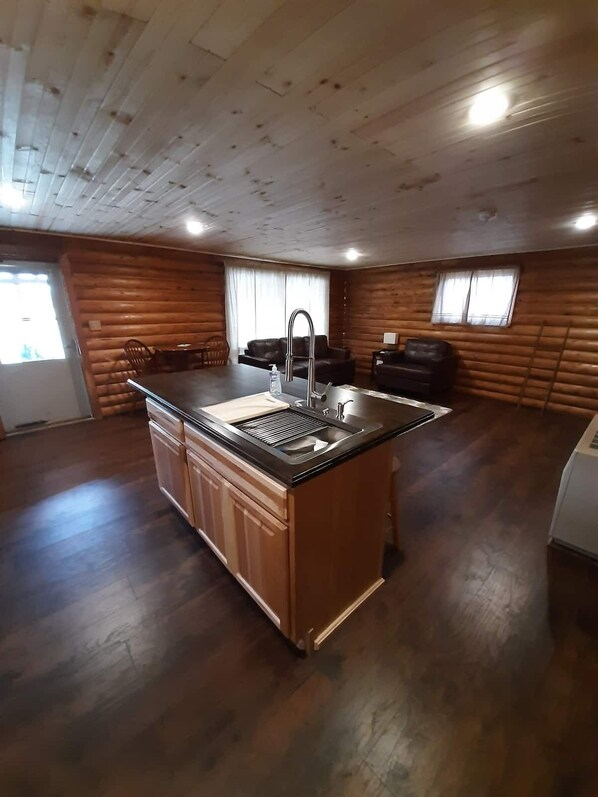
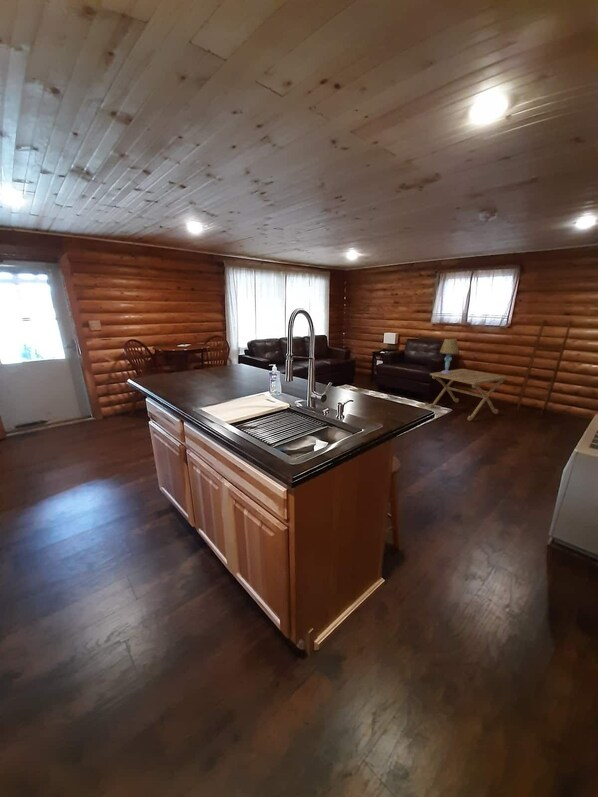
+ side table [428,368,509,422]
+ table lamp [439,338,460,374]
